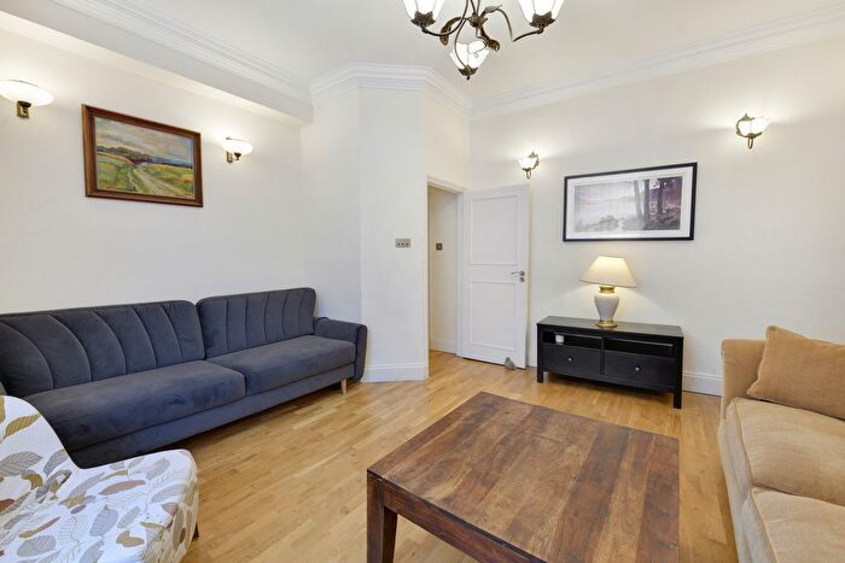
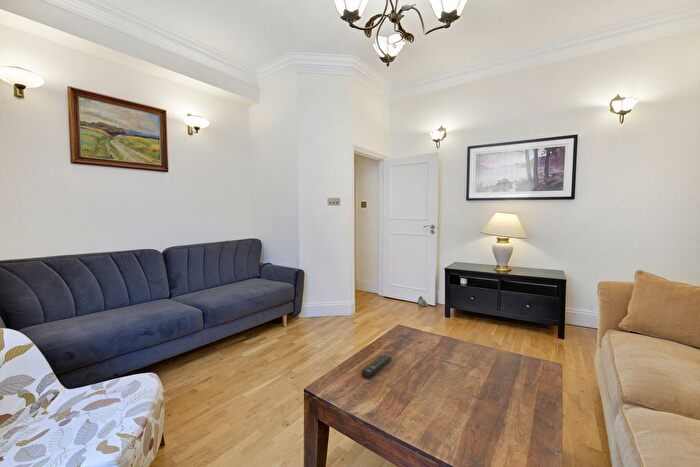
+ remote control [361,354,393,379]
